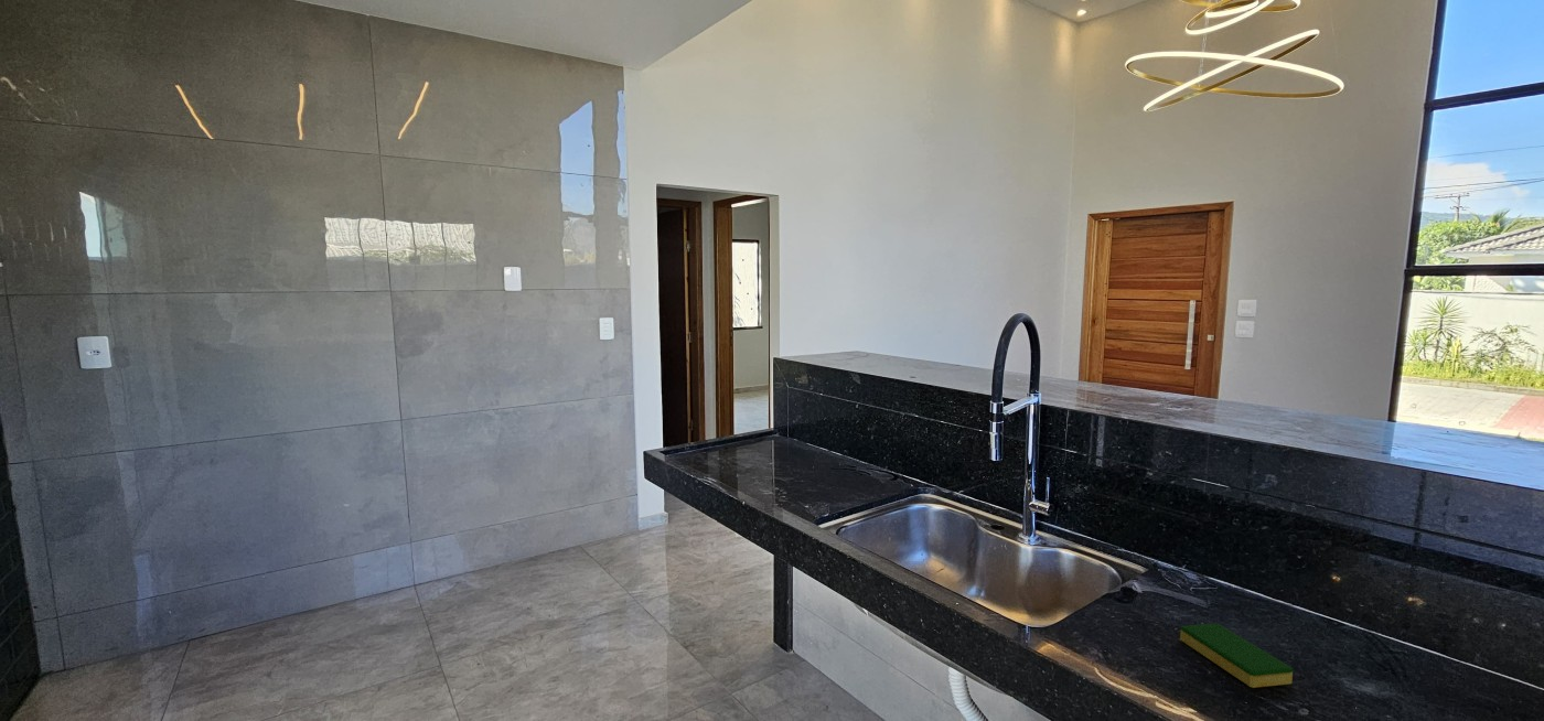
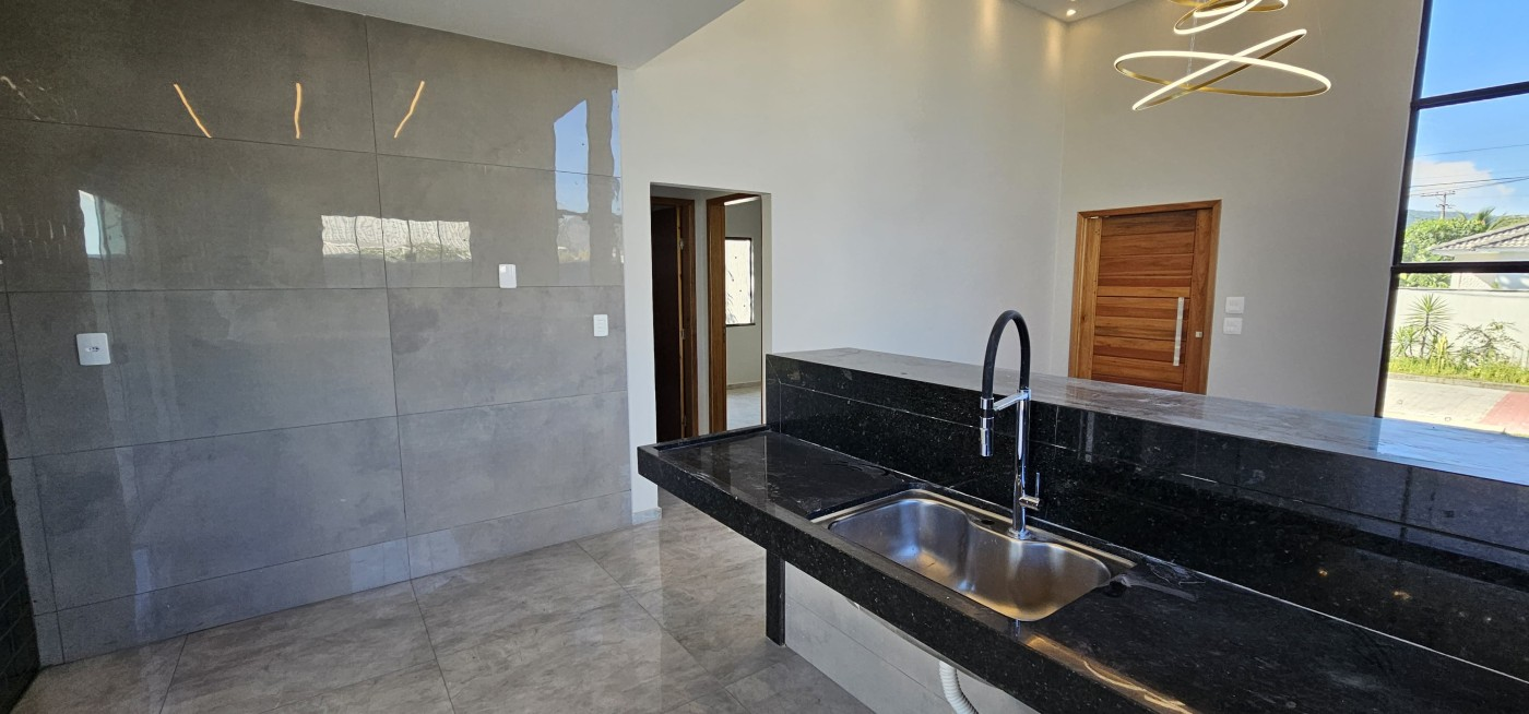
- dish sponge [1179,622,1294,689]
